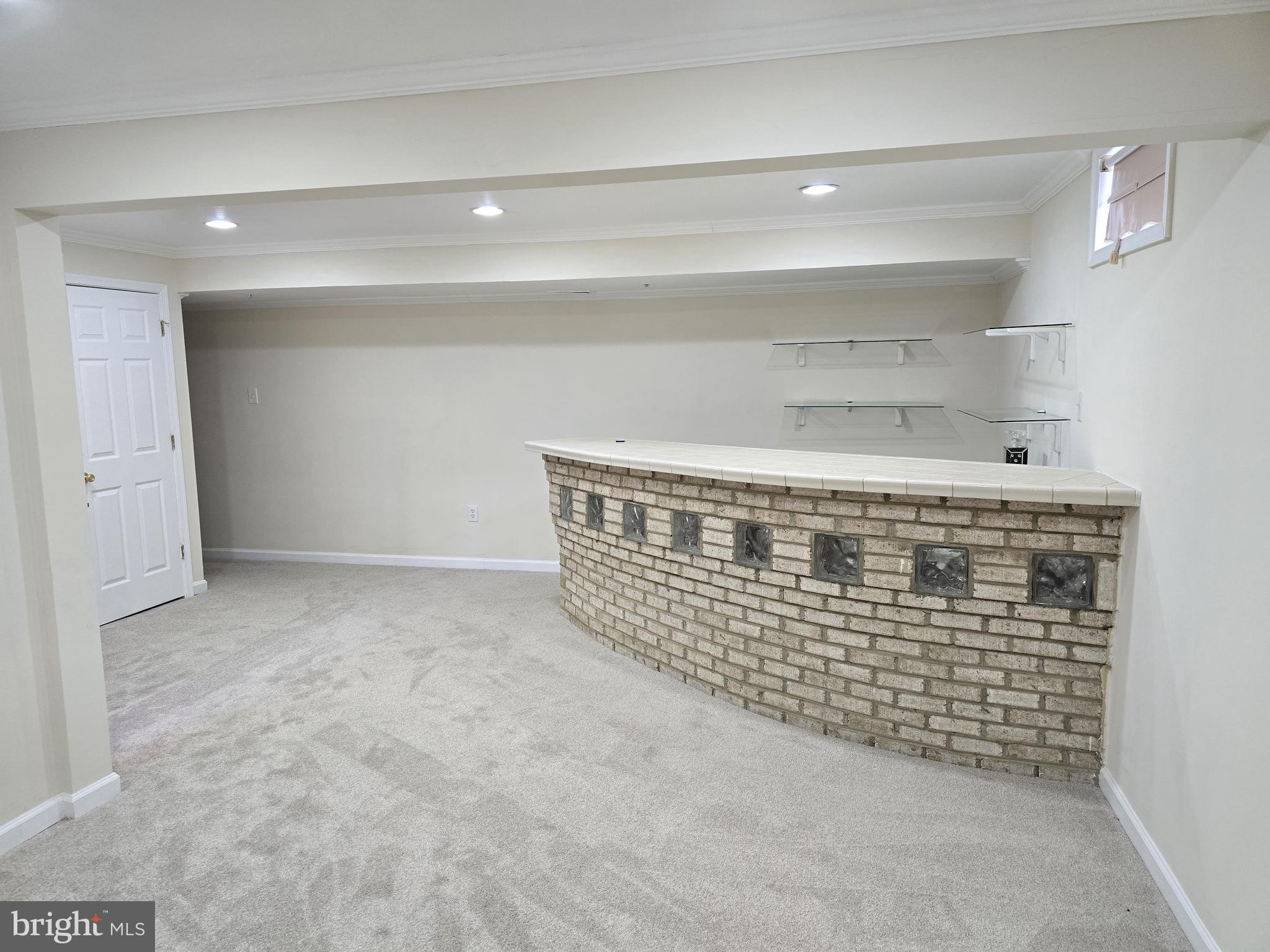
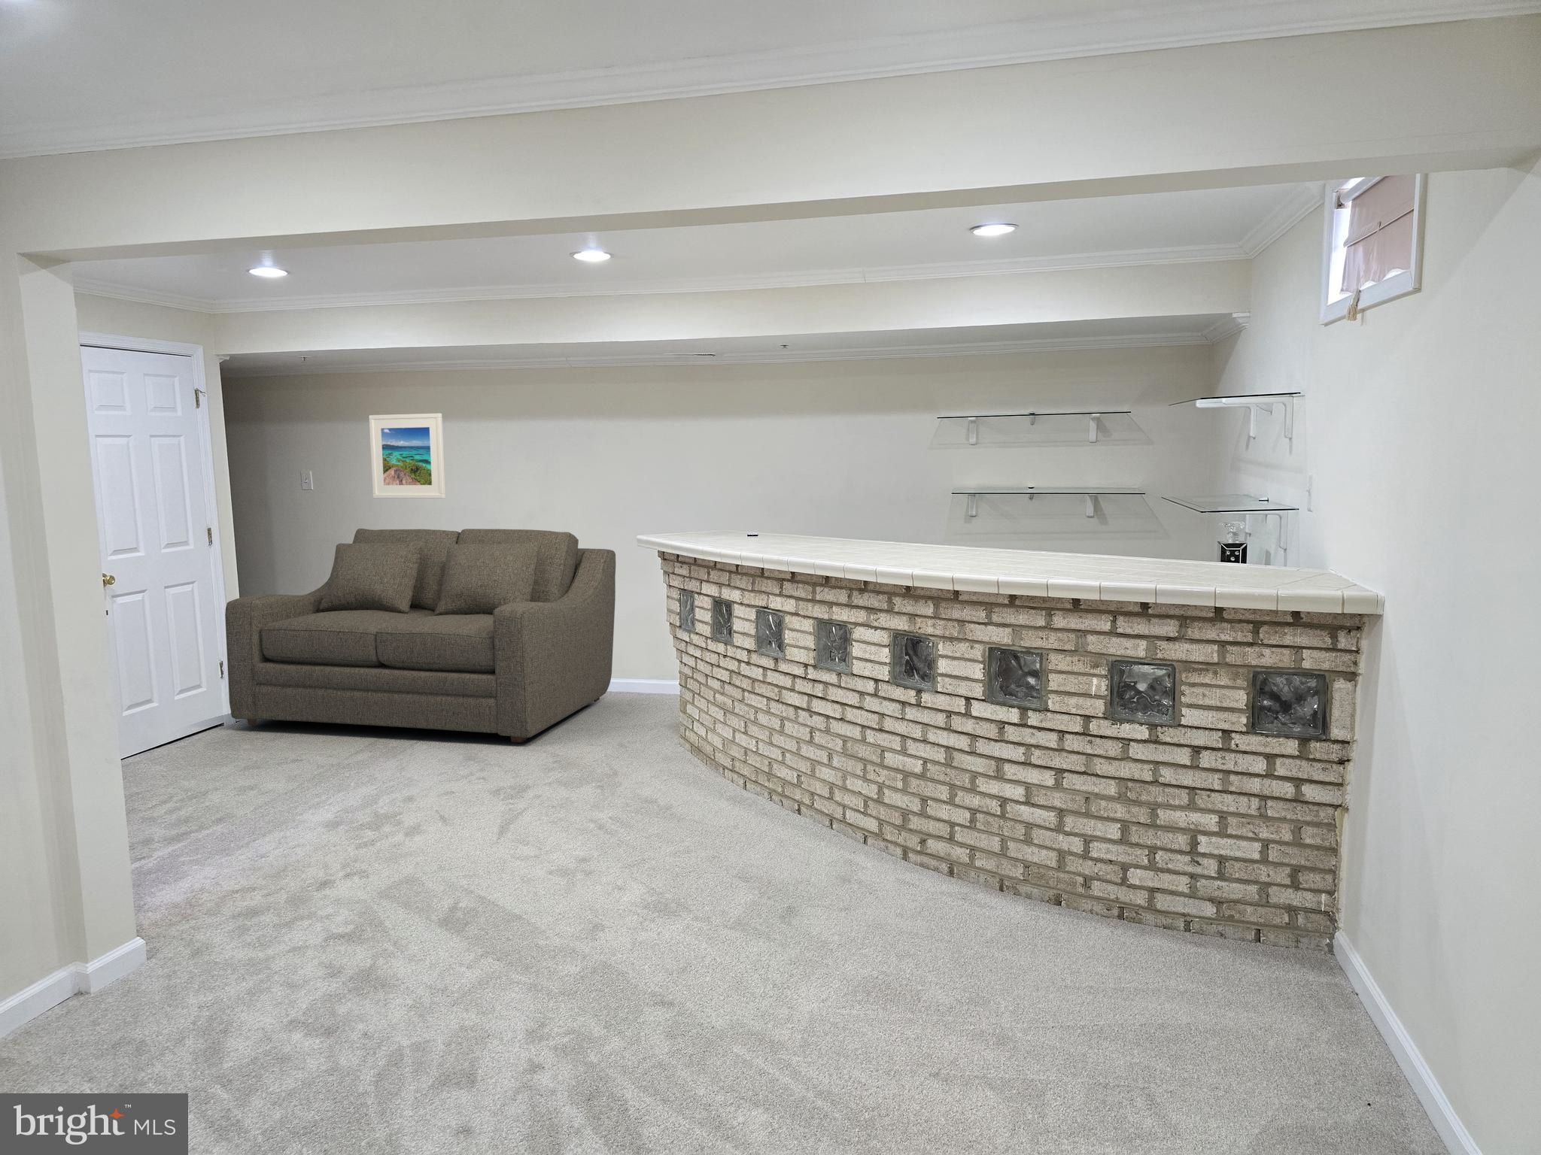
+ sofa [224,528,616,744]
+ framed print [368,412,447,500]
